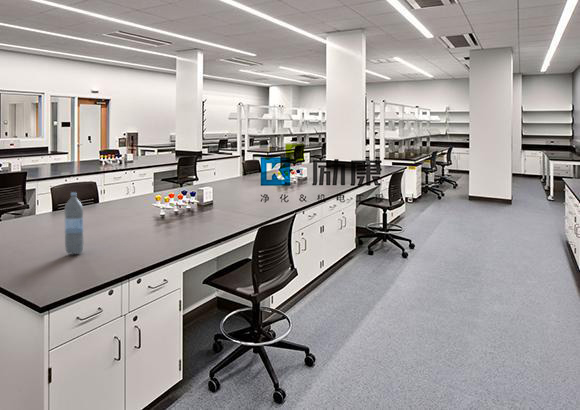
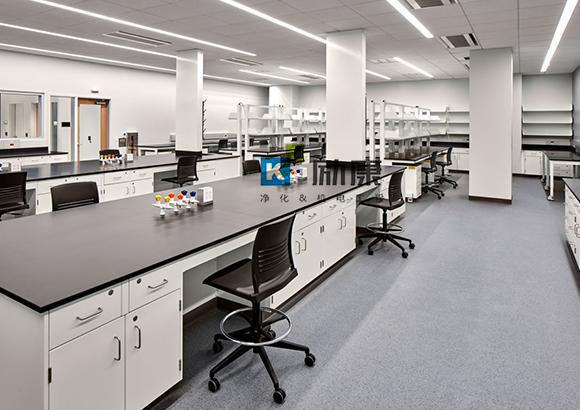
- water bottle [63,191,84,255]
